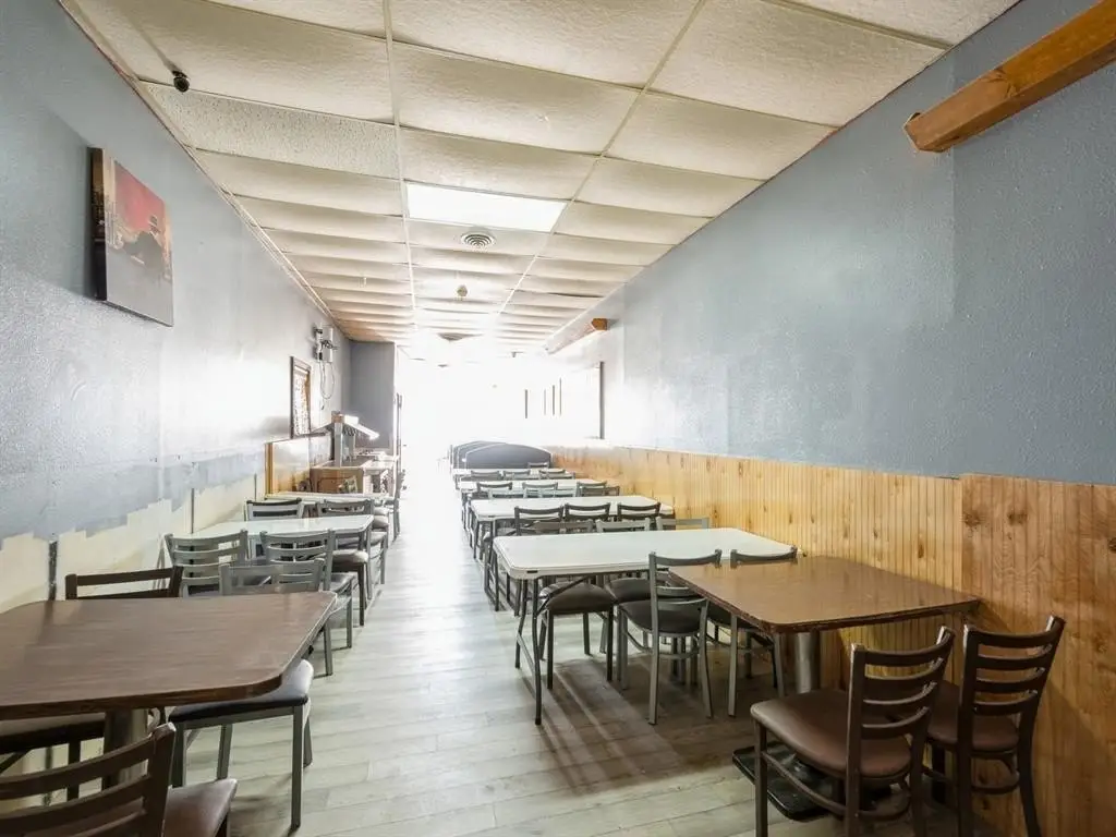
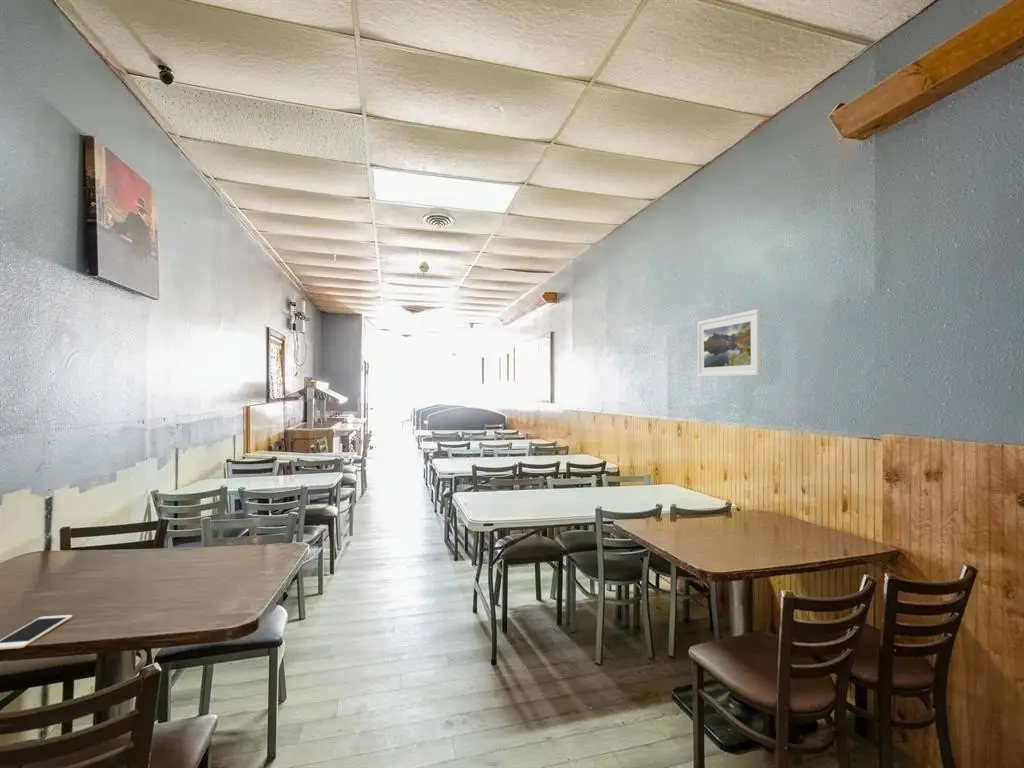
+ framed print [697,308,762,378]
+ cell phone [0,614,73,650]
